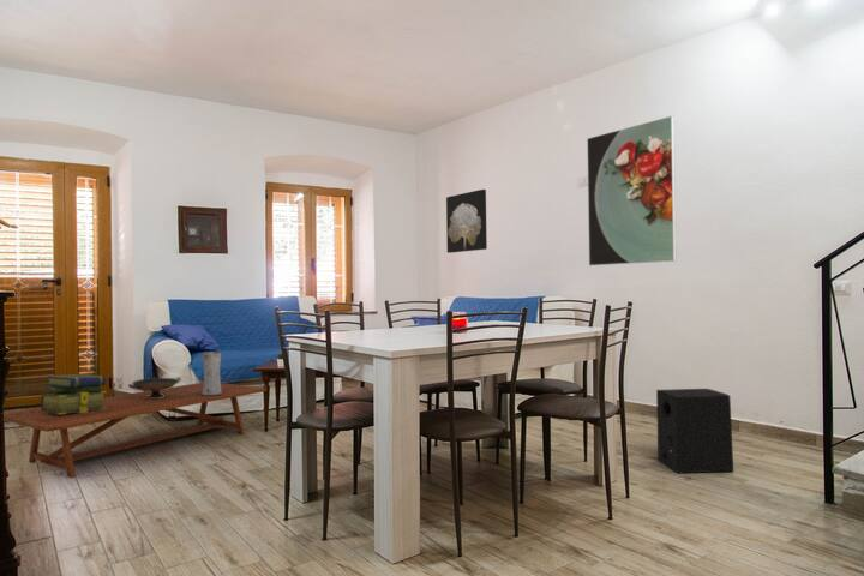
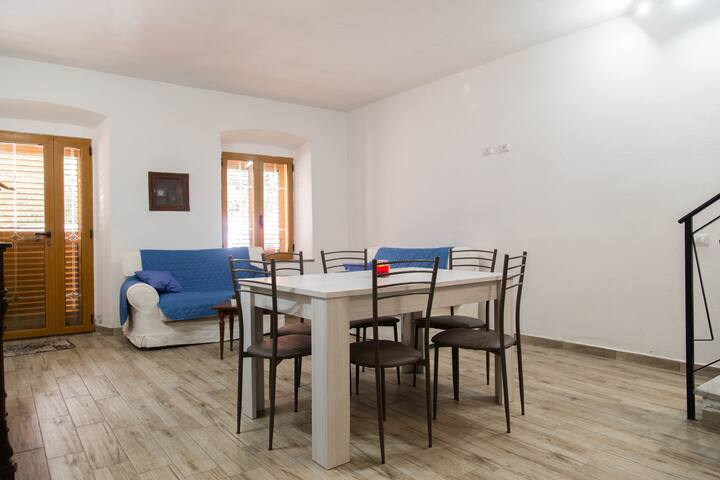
- vase [202,350,222,396]
- coffee table [2,382,268,479]
- decorative bowl [127,377,182,398]
- speaker [655,388,734,475]
- stack of books [40,373,108,414]
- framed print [586,115,678,266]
- wall art [445,188,488,254]
